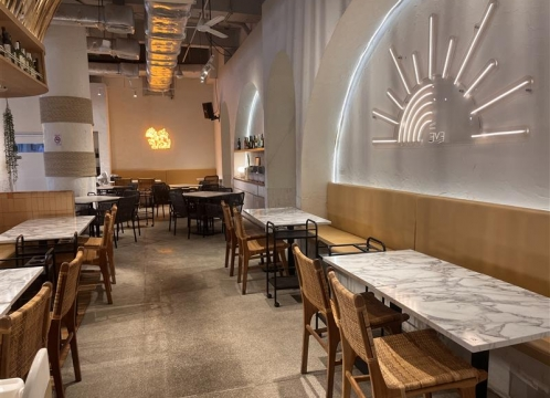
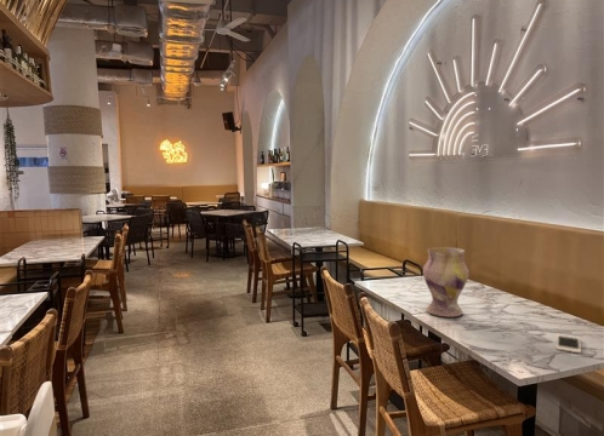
+ cell phone [555,333,582,355]
+ vase [422,246,469,319]
